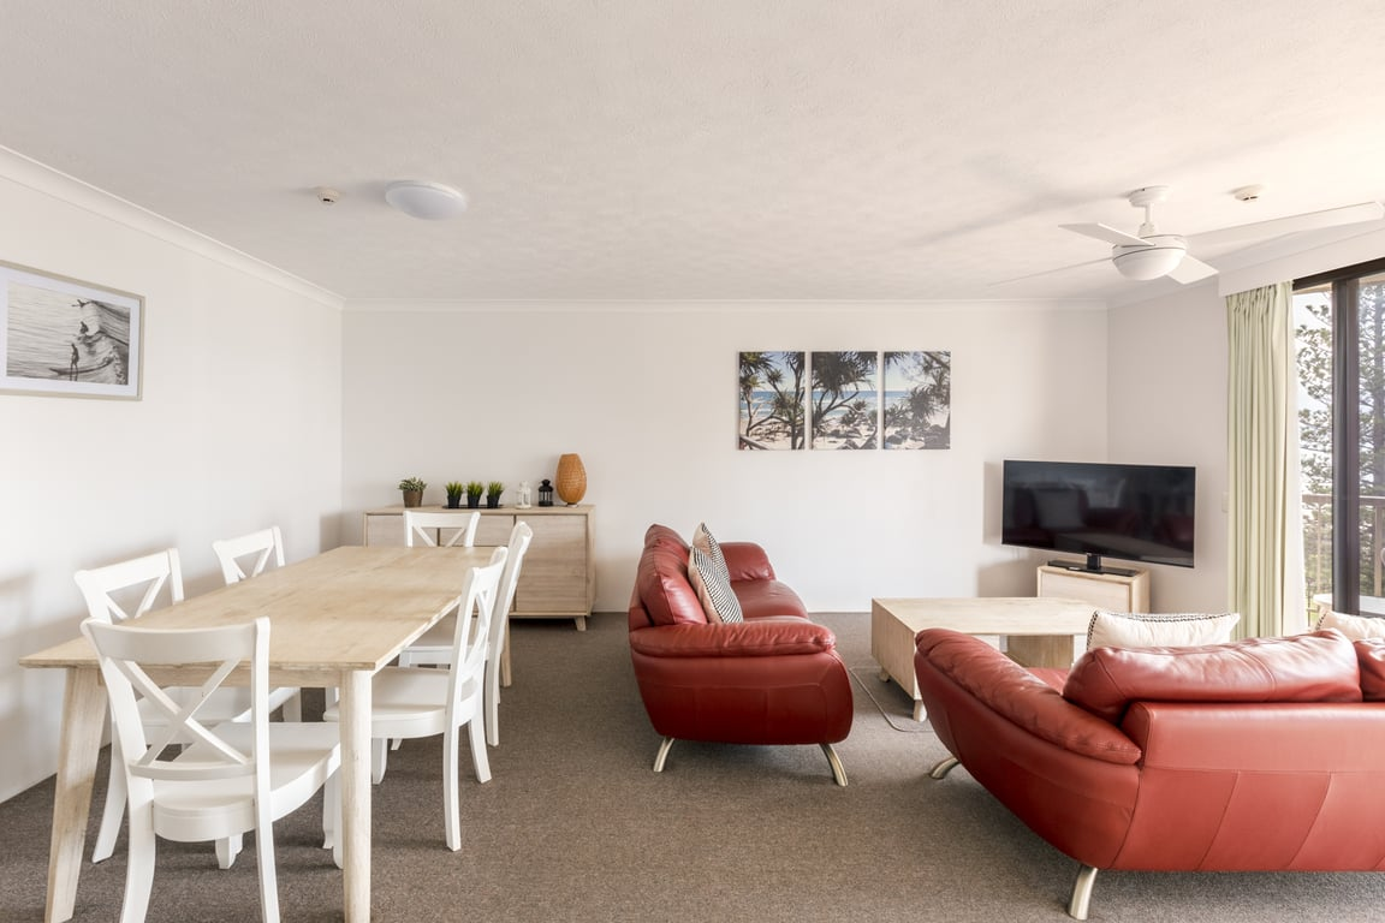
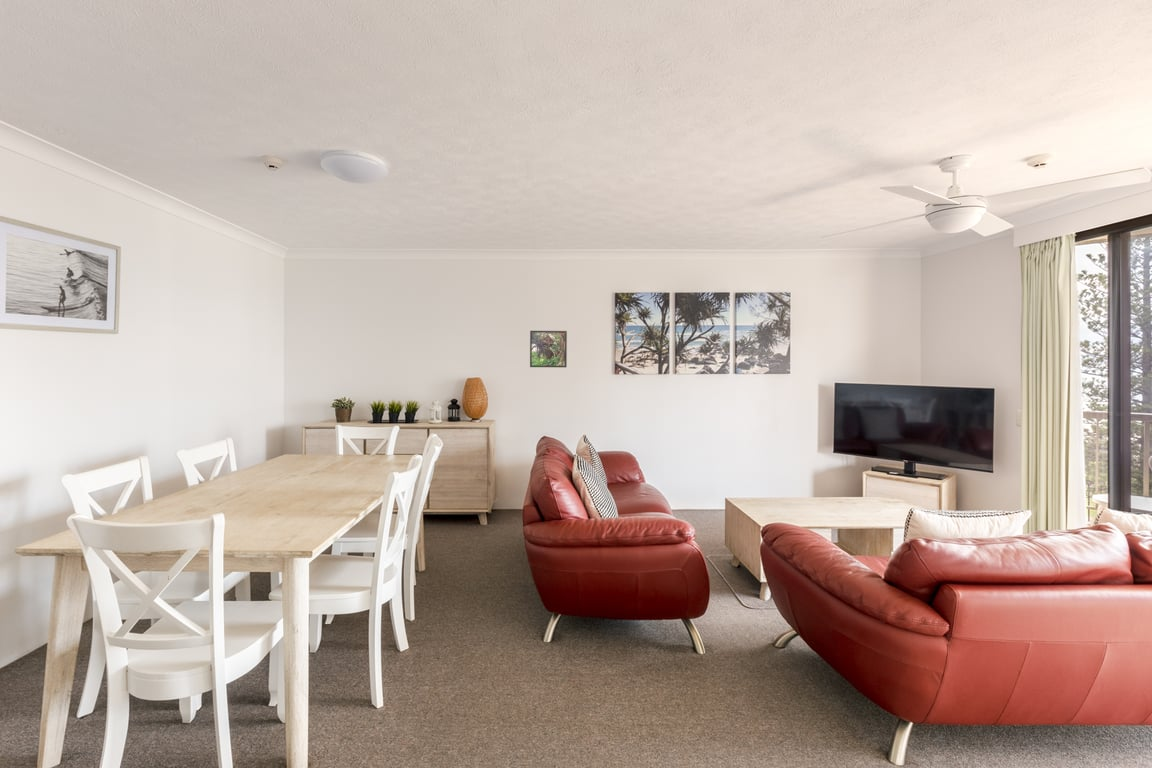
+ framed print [529,330,568,368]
